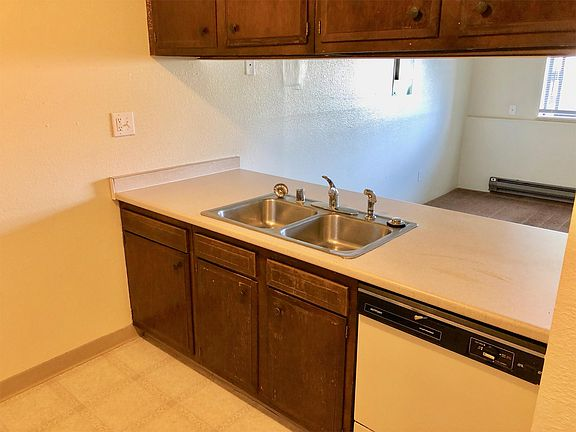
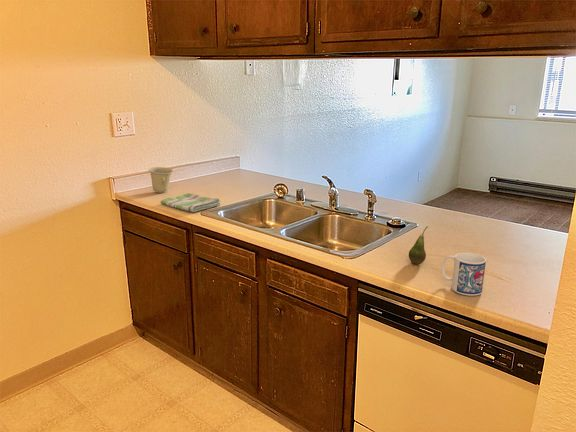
+ cup [148,166,174,194]
+ dish towel [160,192,221,213]
+ mug [440,252,487,297]
+ fruit [408,225,429,265]
